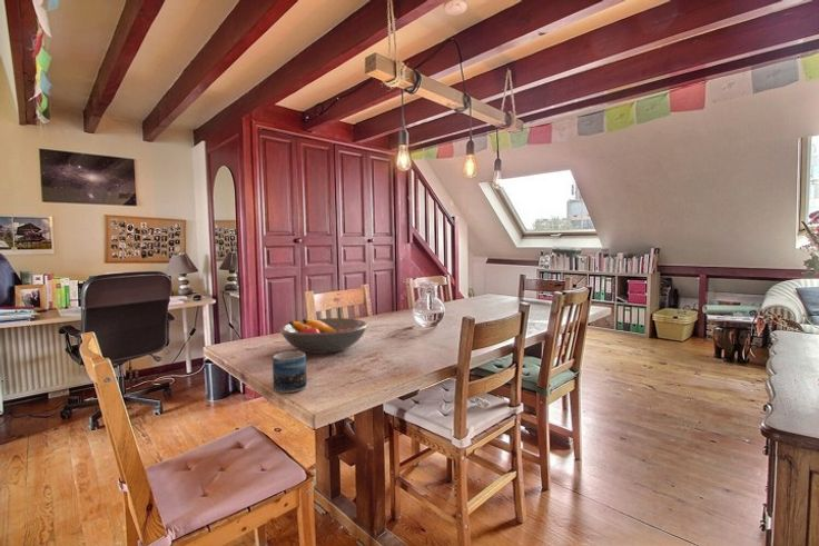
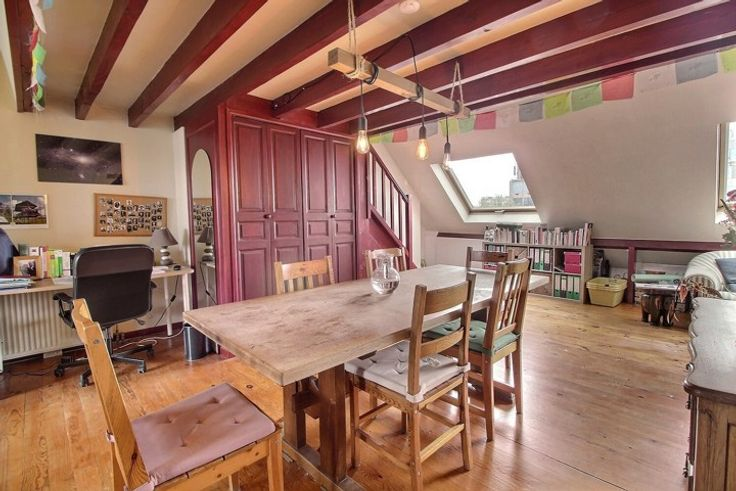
- fruit bowl [278,317,368,355]
- mug [272,350,308,394]
